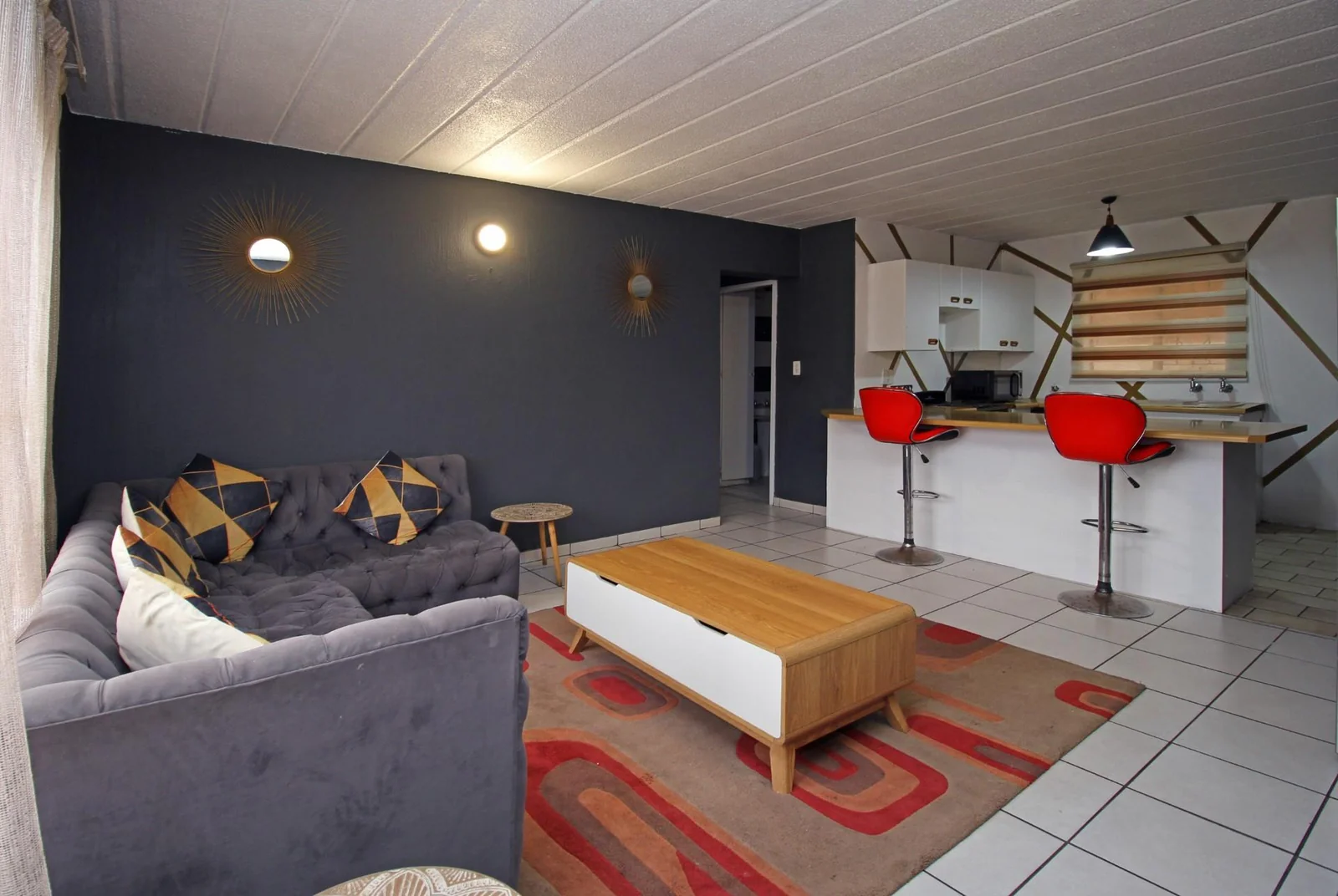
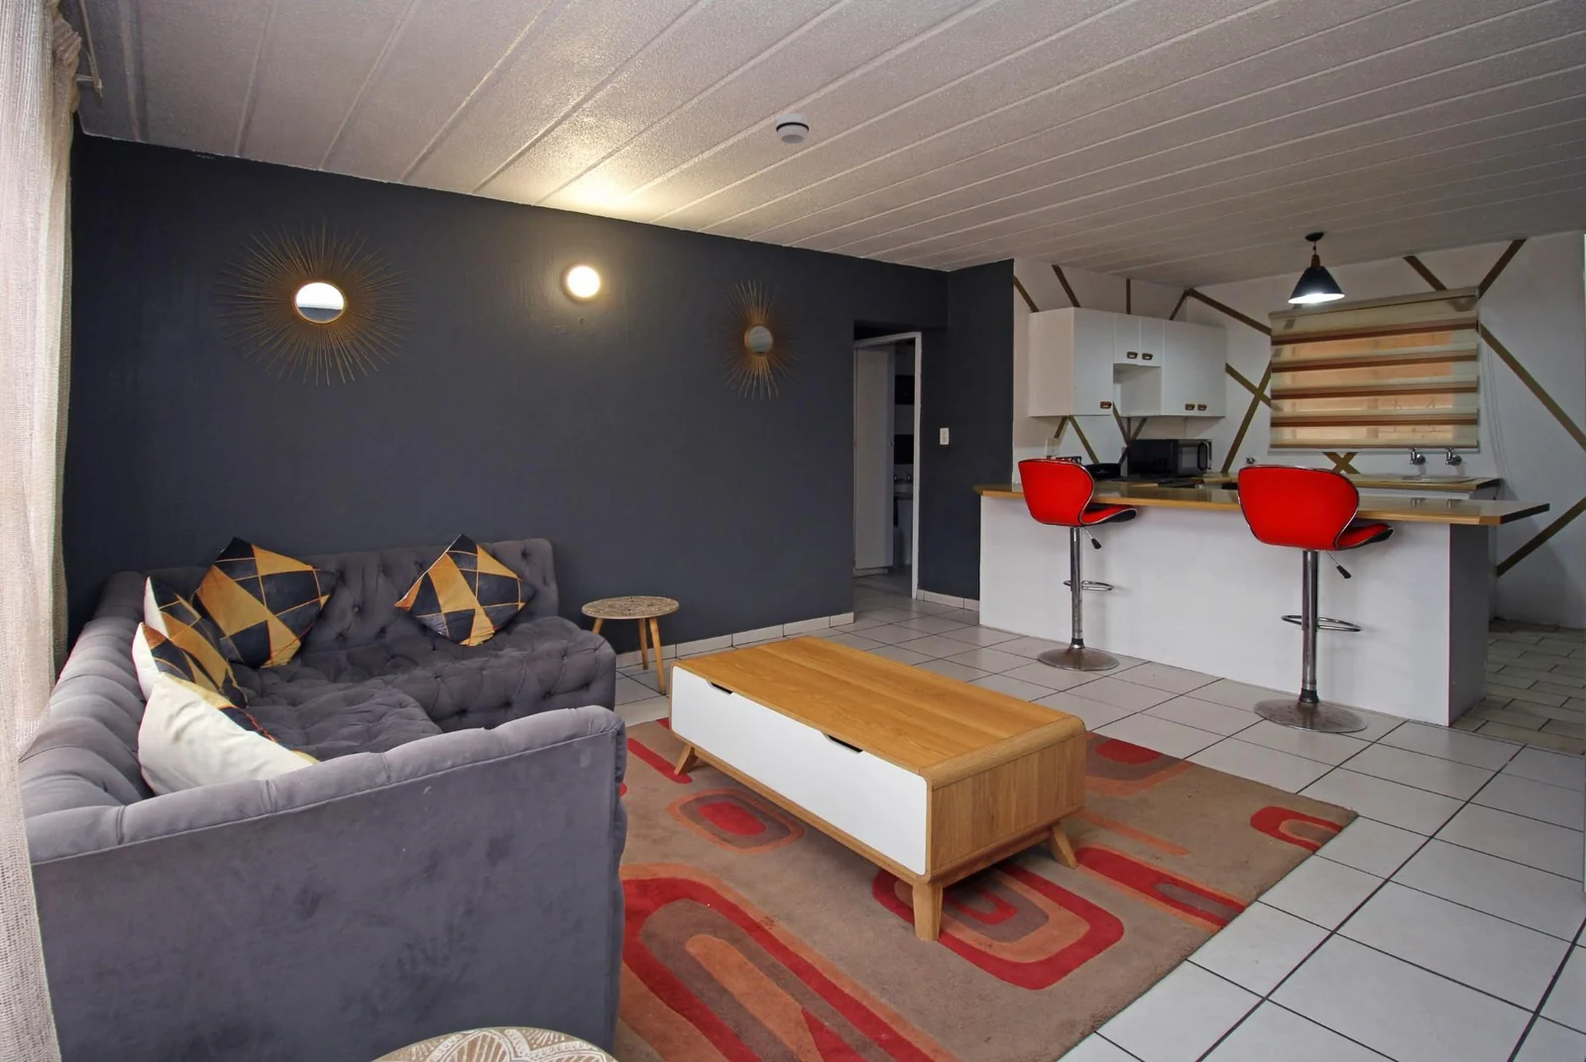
+ smoke detector [774,111,811,145]
